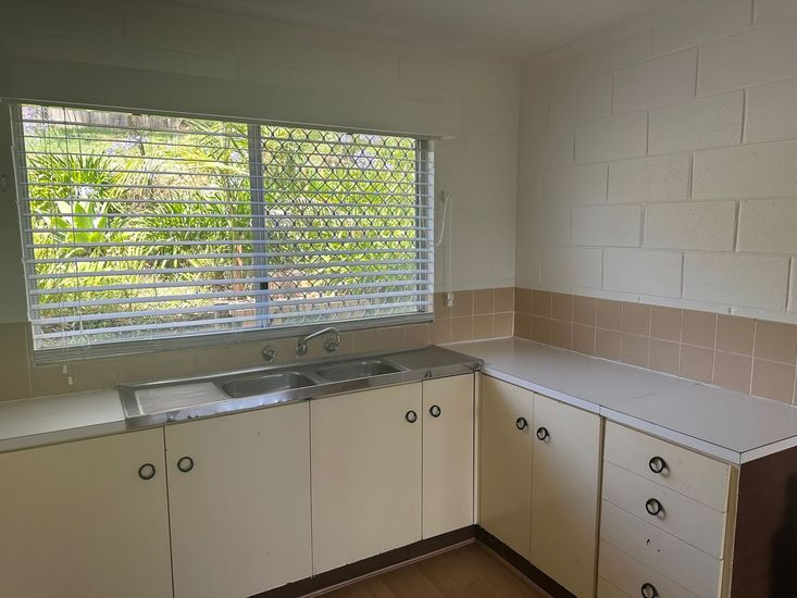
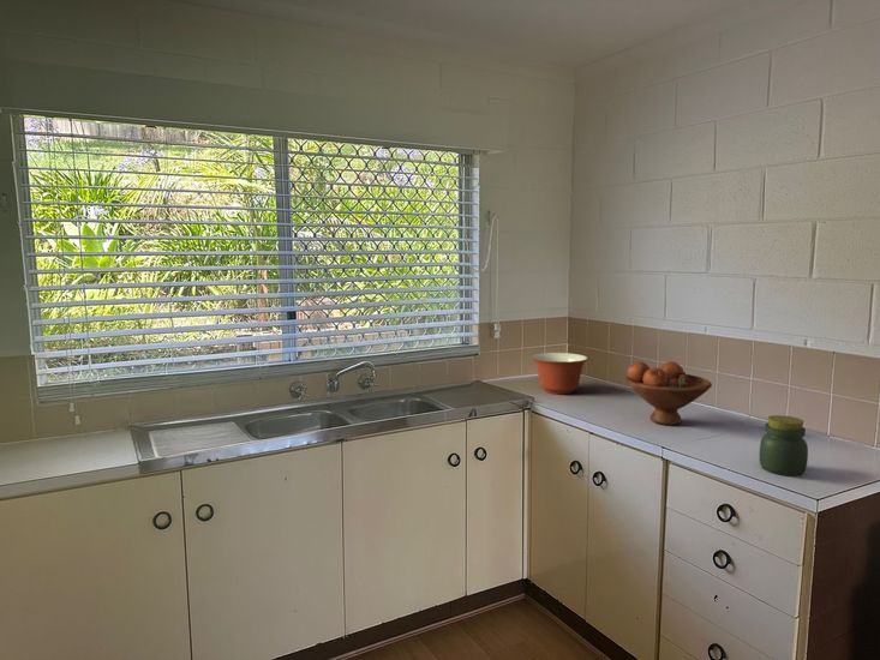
+ mixing bowl [531,352,588,395]
+ jar [759,414,809,476]
+ fruit bowl [624,360,713,426]
